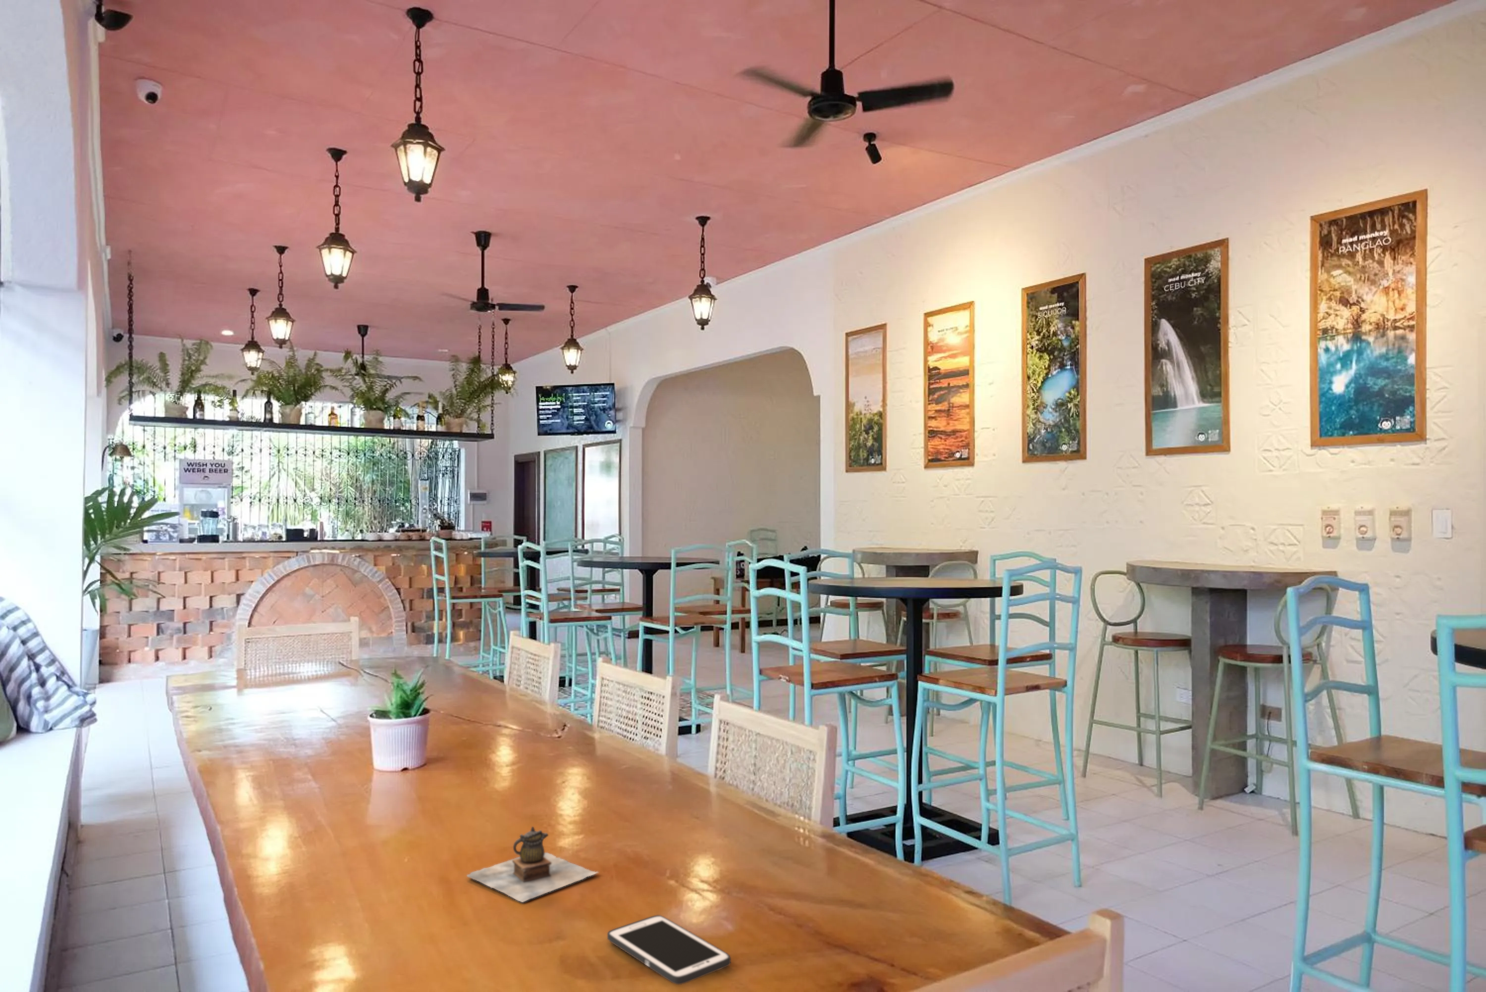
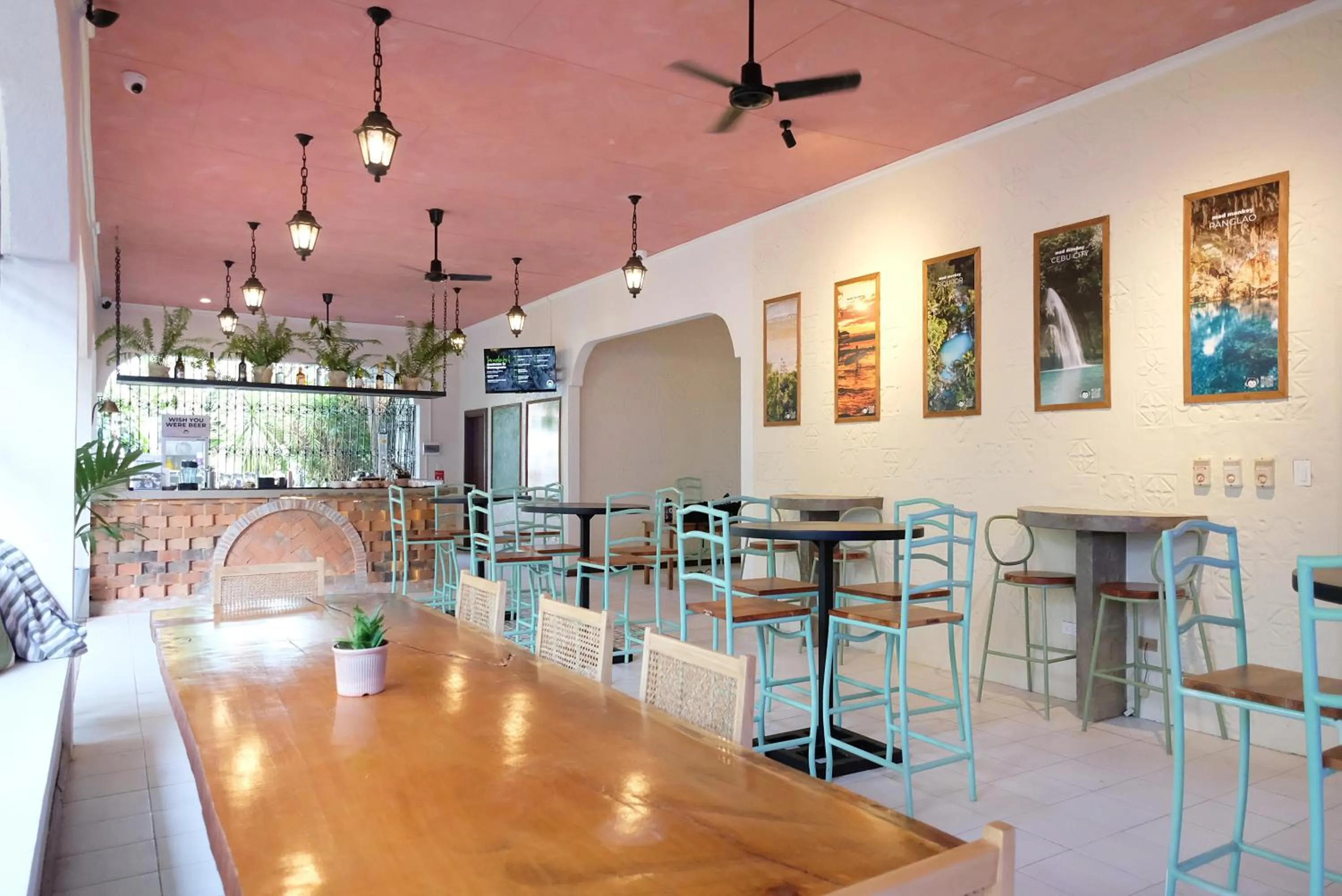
- teapot [466,826,599,903]
- cell phone [607,914,731,985]
